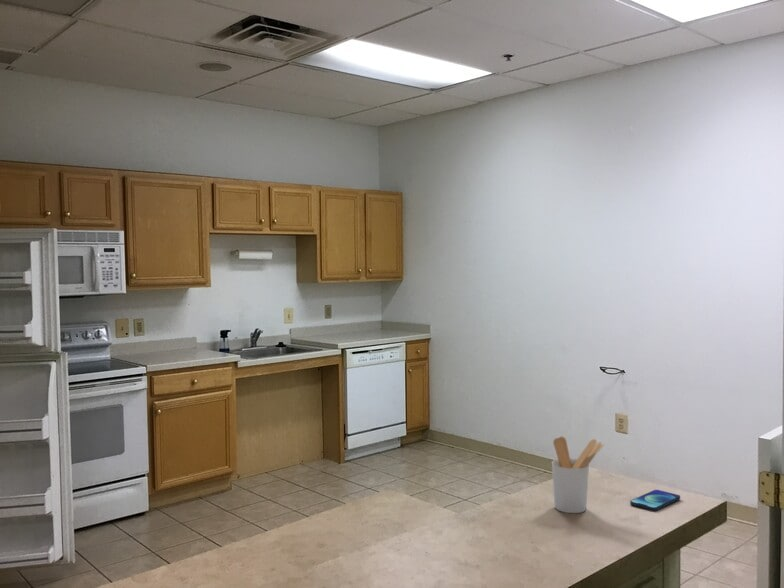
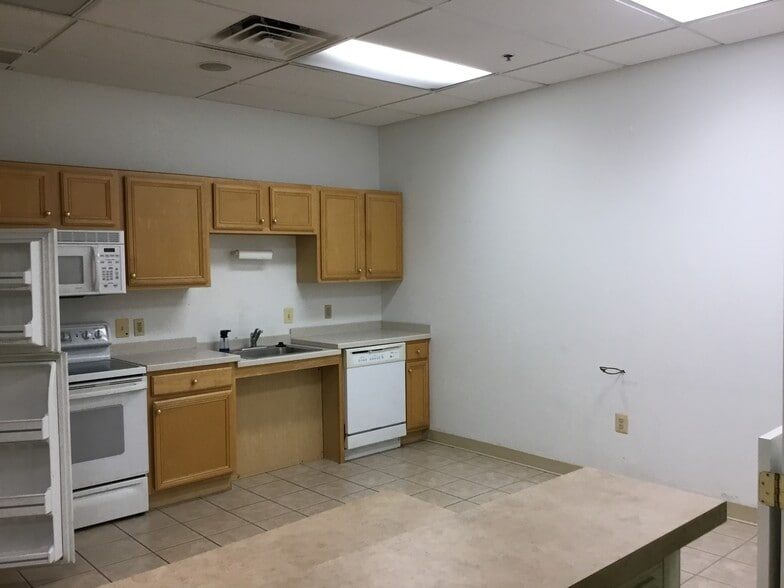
- smartphone [629,489,681,511]
- utensil holder [551,436,604,514]
